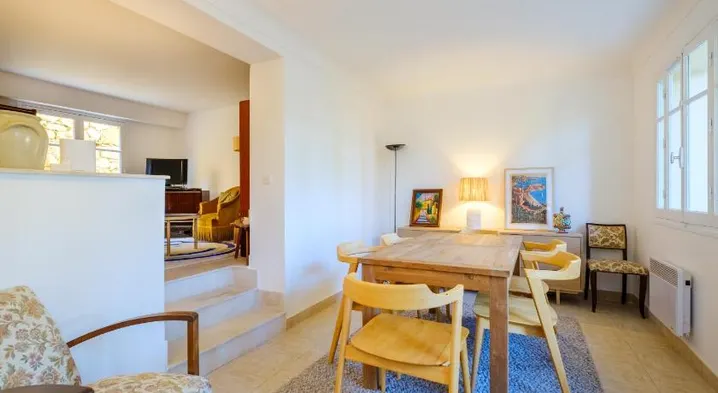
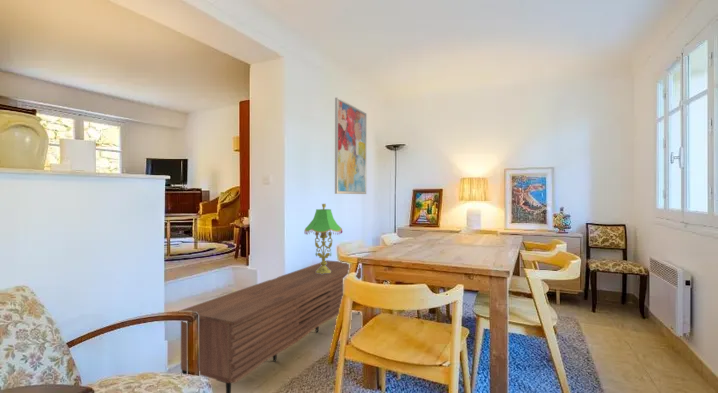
+ wall art [334,96,367,195]
+ sideboard [179,259,362,393]
+ table lamp [304,203,344,274]
